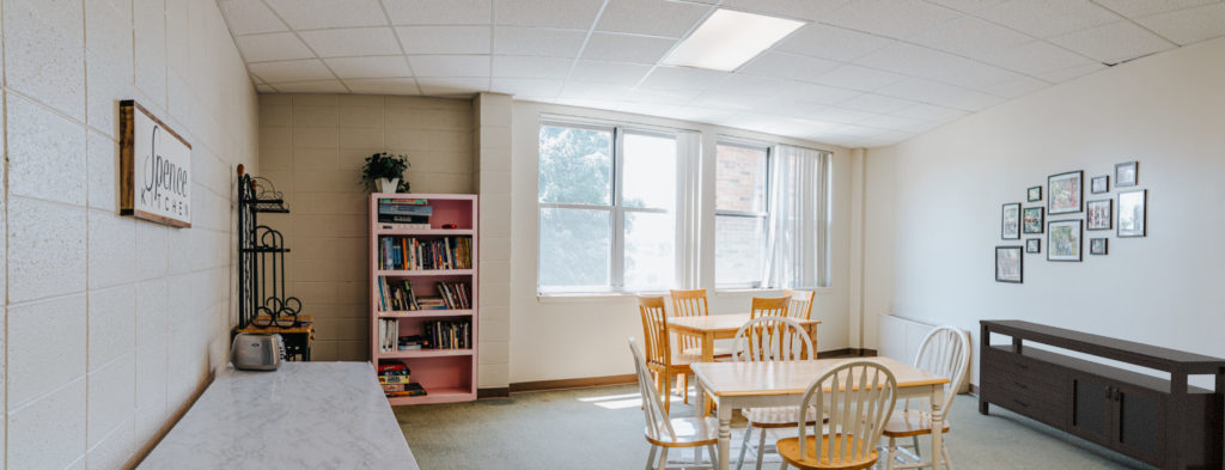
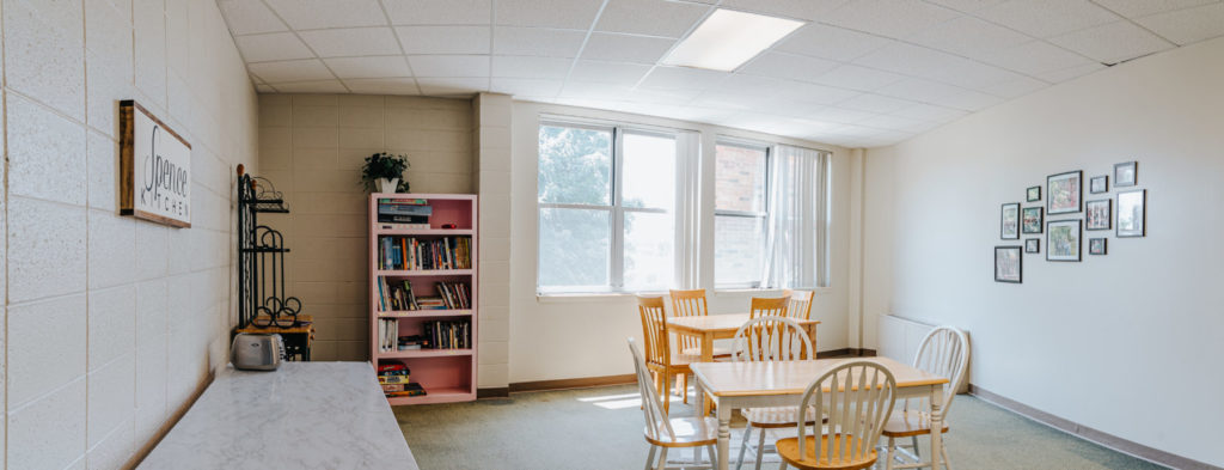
- media console [977,318,1225,470]
